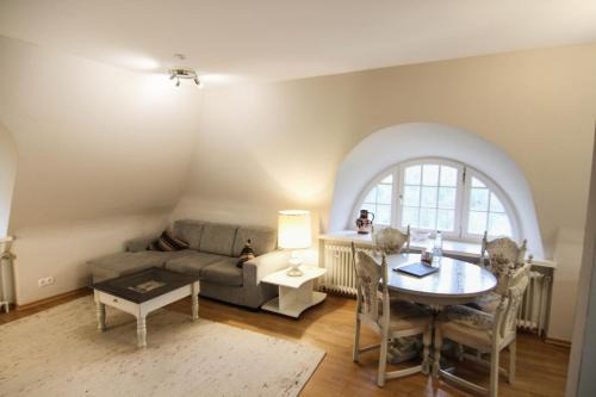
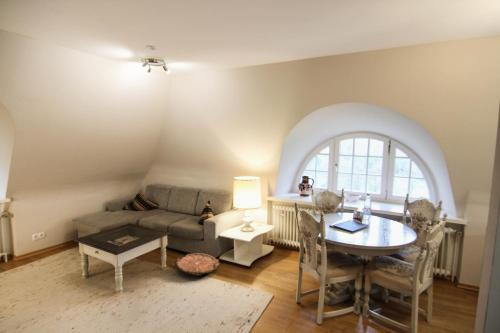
+ woven basket [170,253,220,277]
